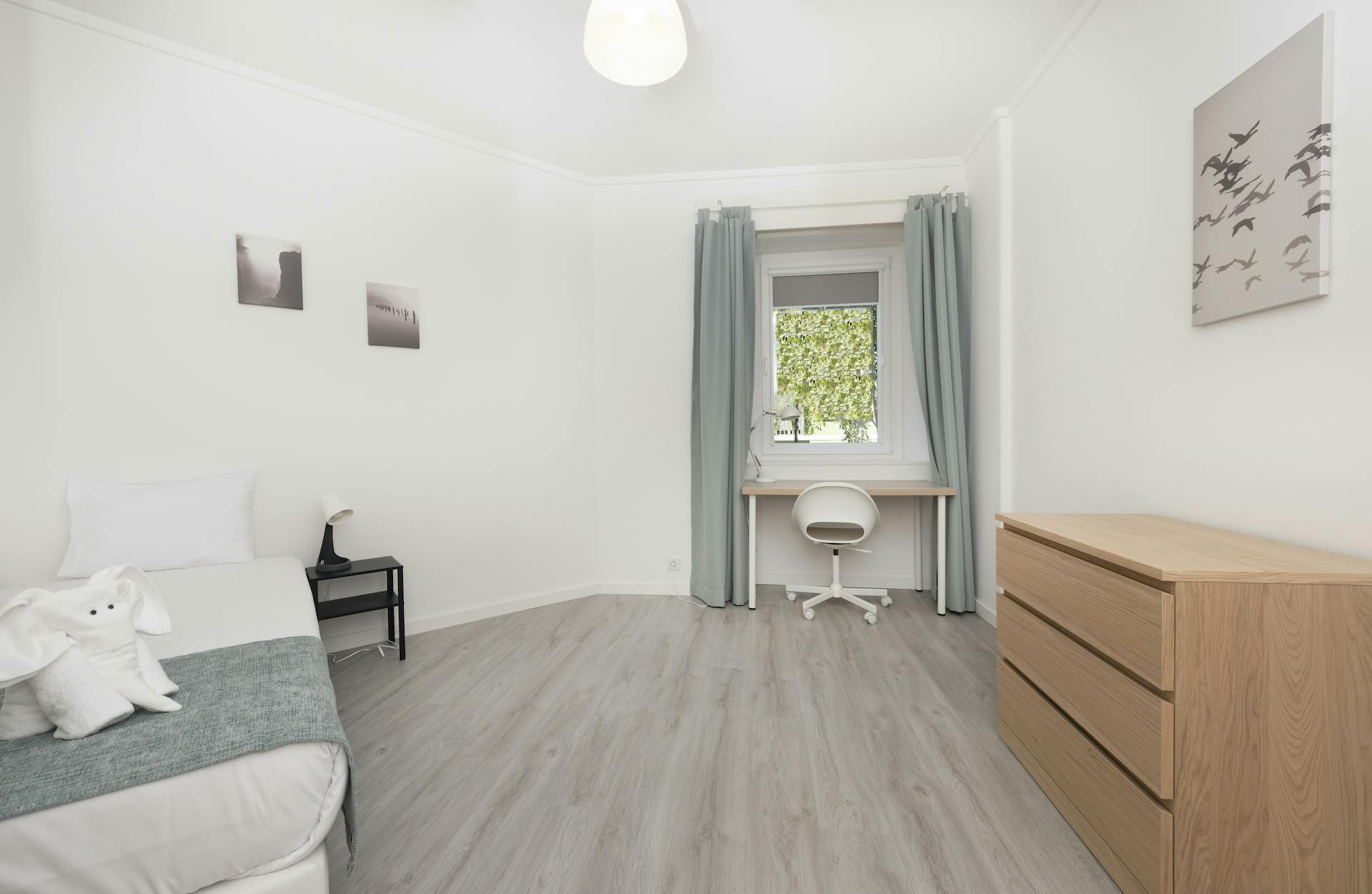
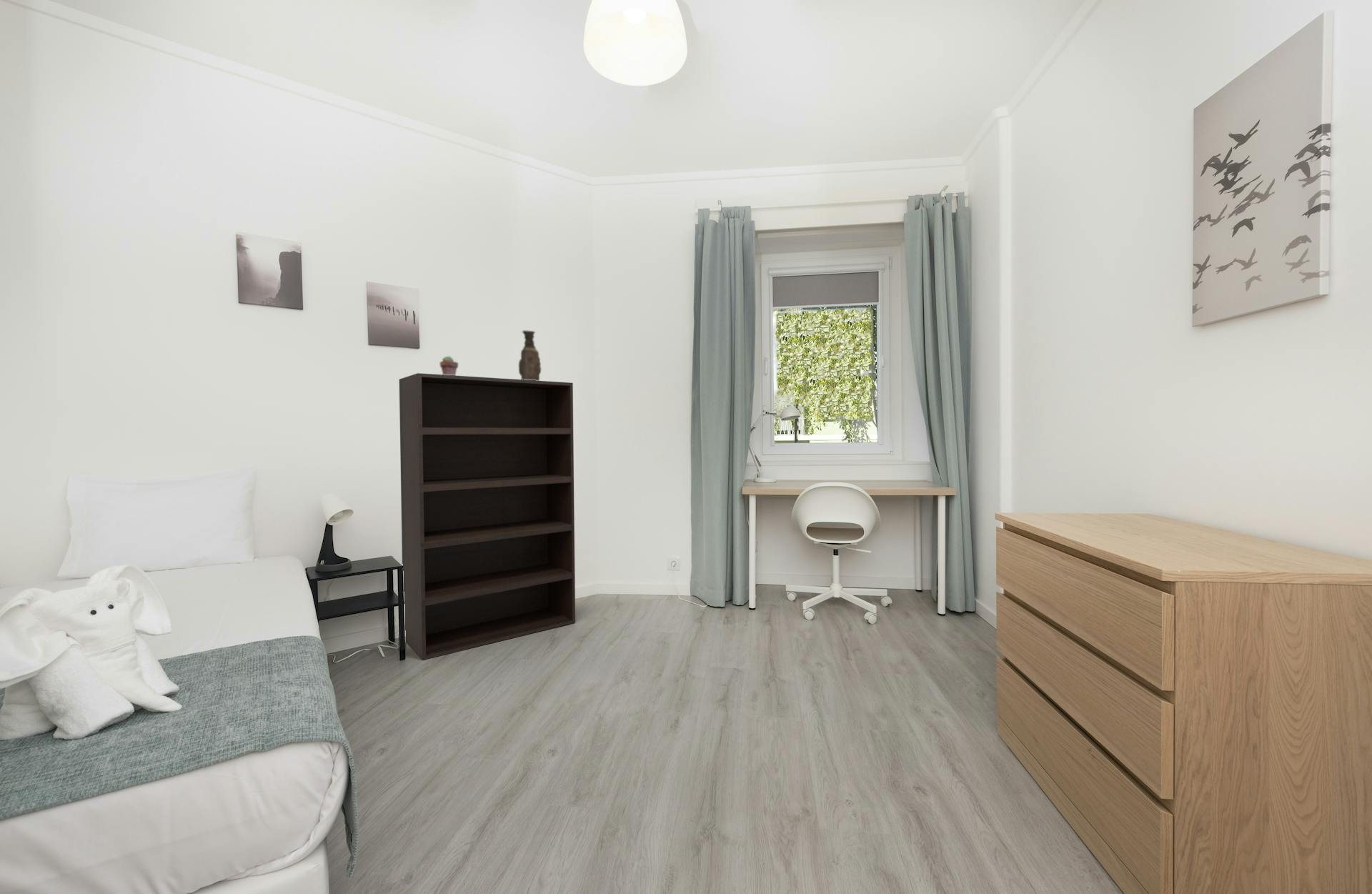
+ bookshelf [399,372,576,660]
+ potted succulent [439,355,459,376]
+ decorative bottle [518,329,542,381]
